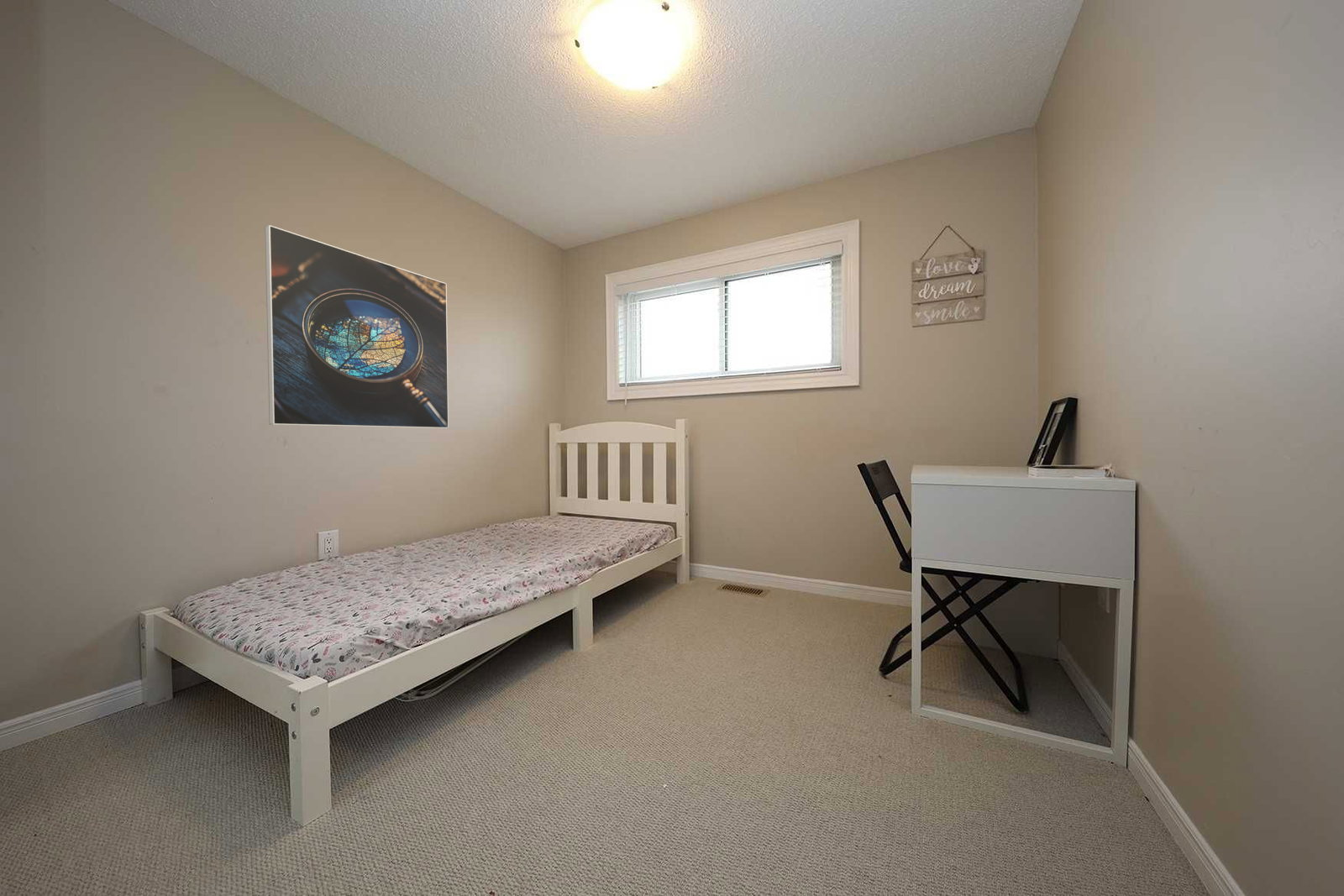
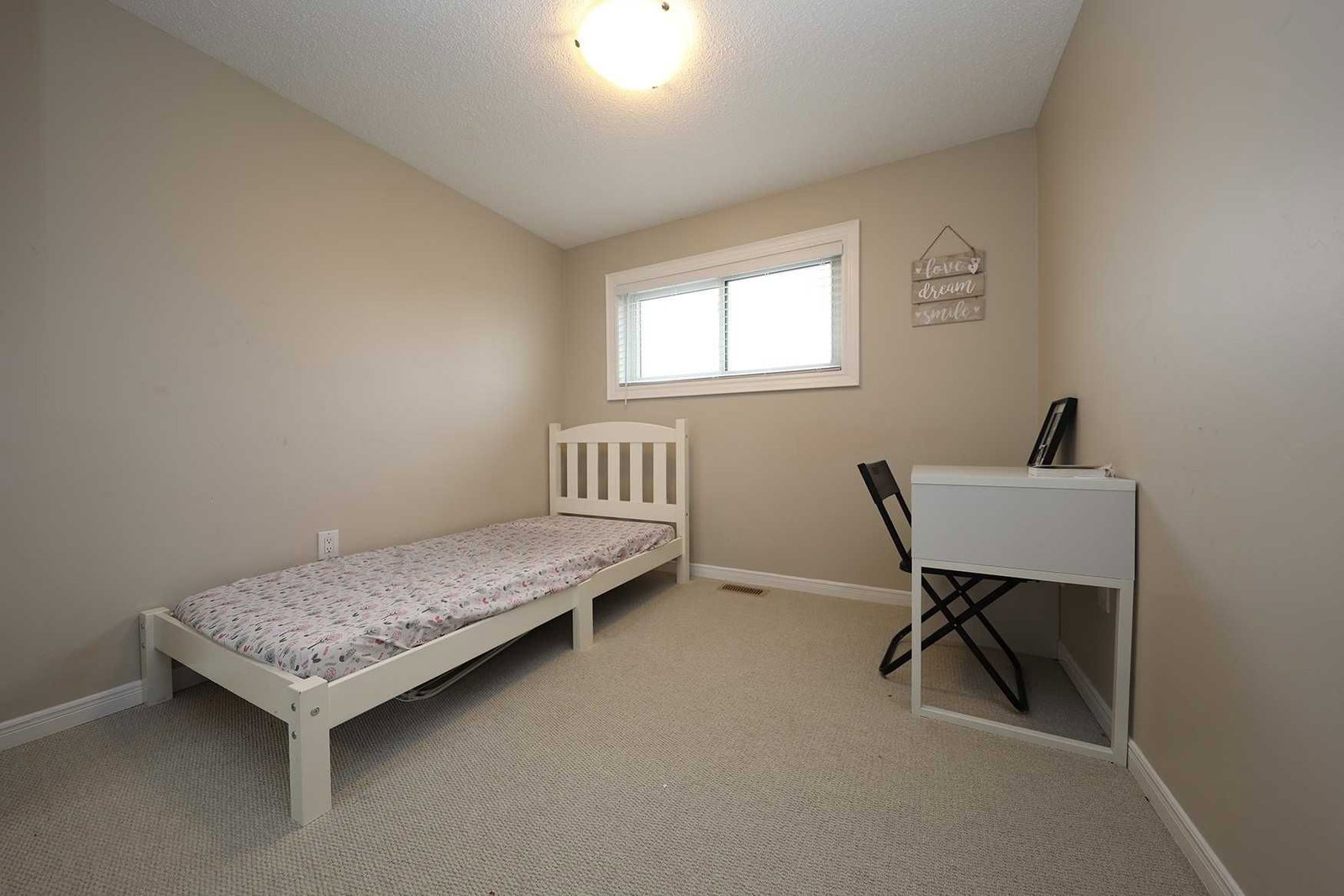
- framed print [265,224,449,429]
